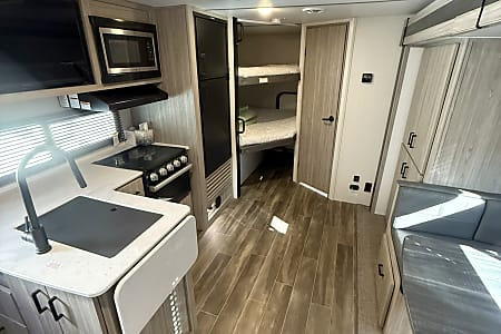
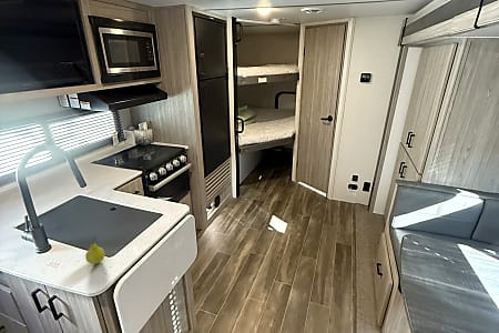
+ fruit [84,236,105,265]
